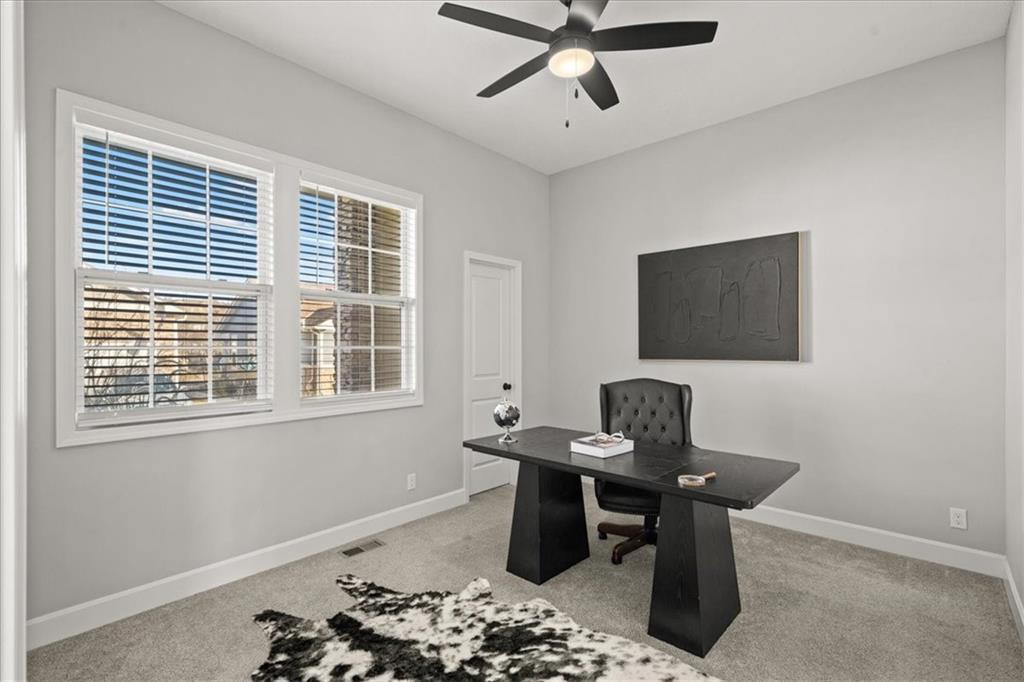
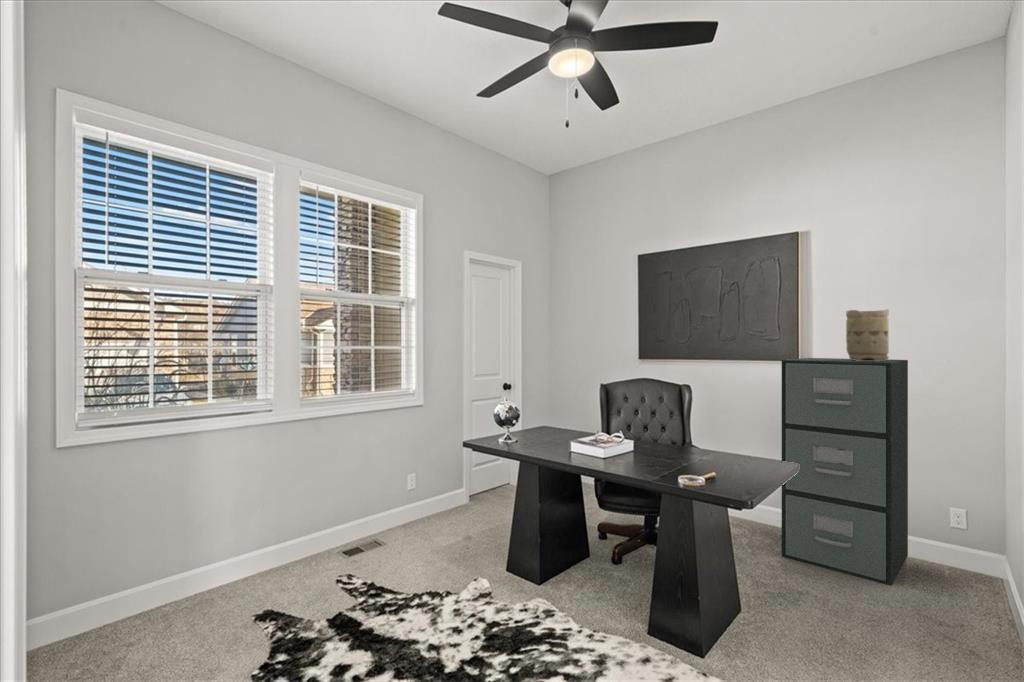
+ filing cabinet [781,357,909,586]
+ vase [845,308,890,361]
